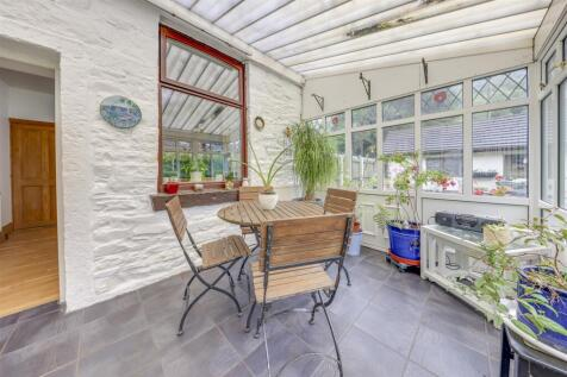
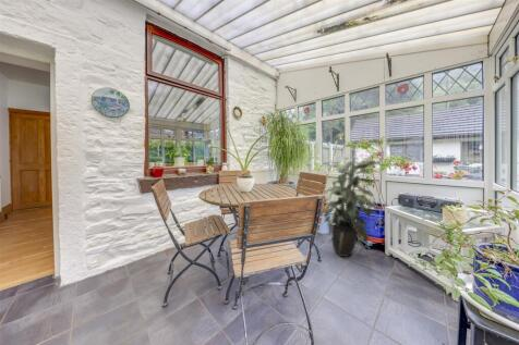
+ indoor plant [322,156,382,258]
